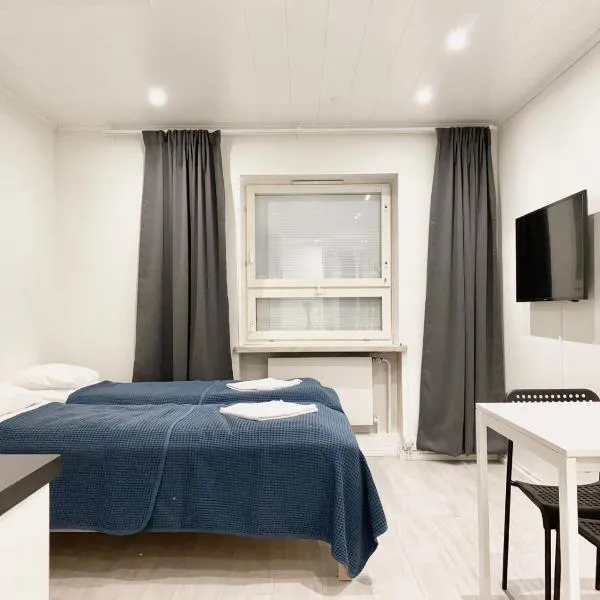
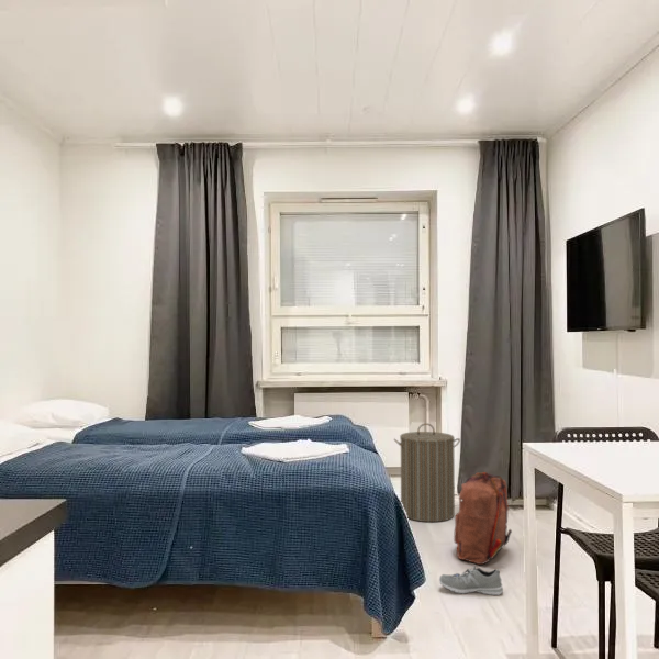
+ laundry hamper [393,422,461,523]
+ backpack [453,471,513,566]
+ sneaker [438,565,504,596]
